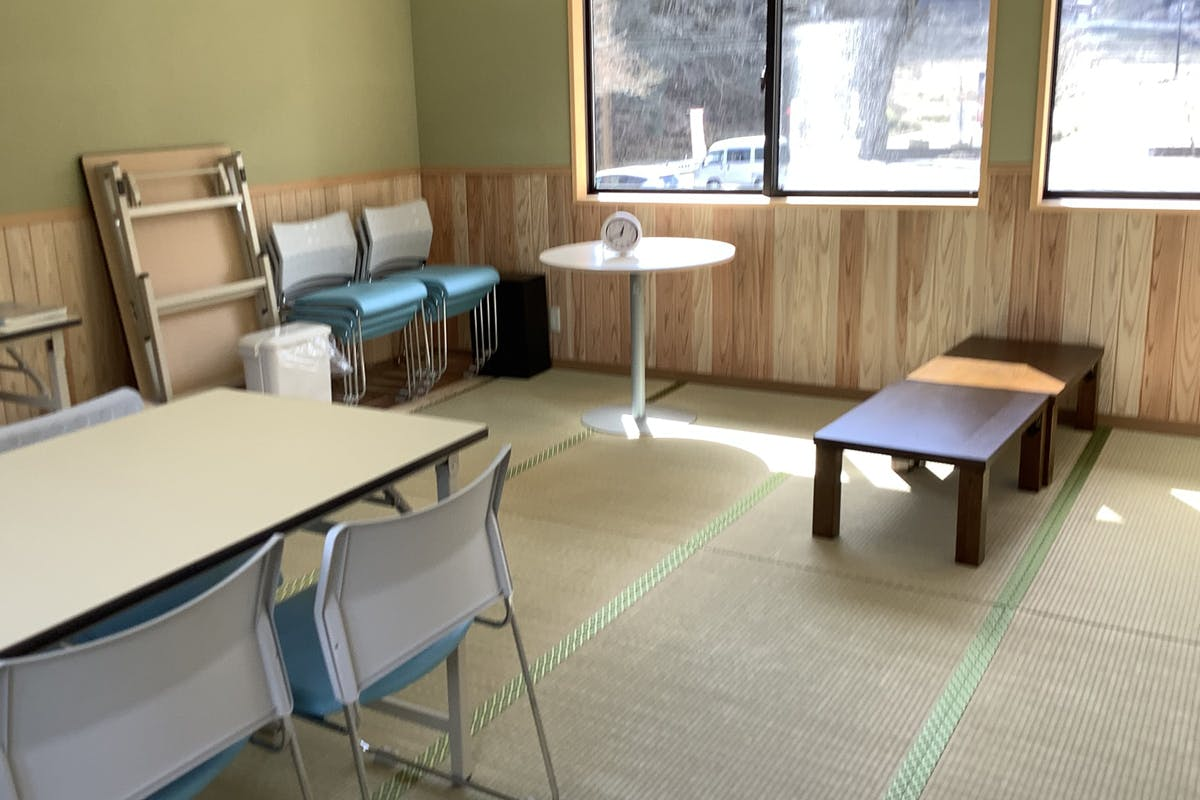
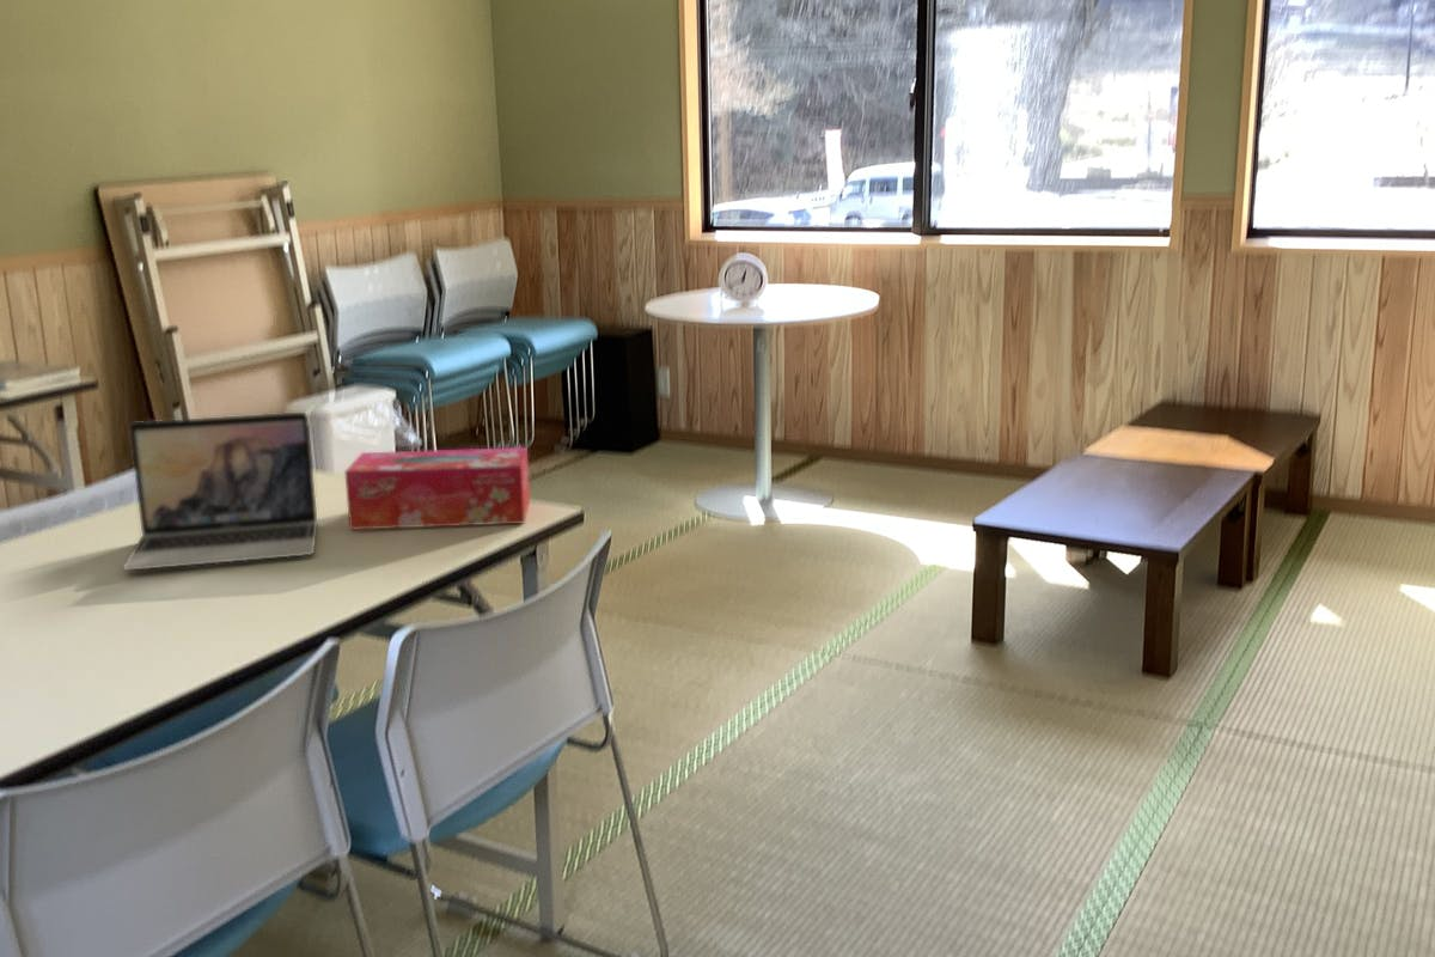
+ laptop [122,412,318,572]
+ tissue box [343,446,531,531]
